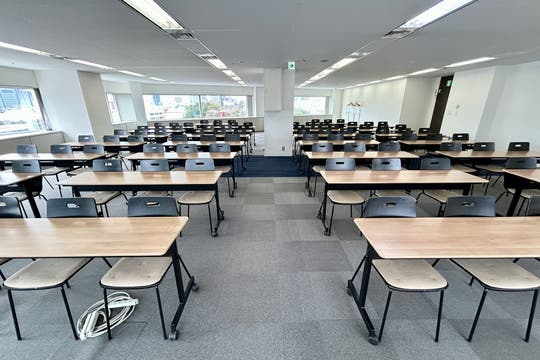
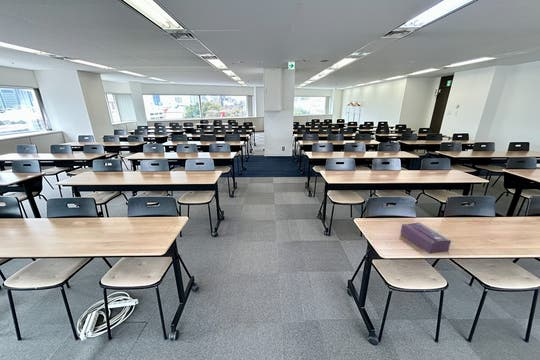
+ tissue box [399,221,452,254]
